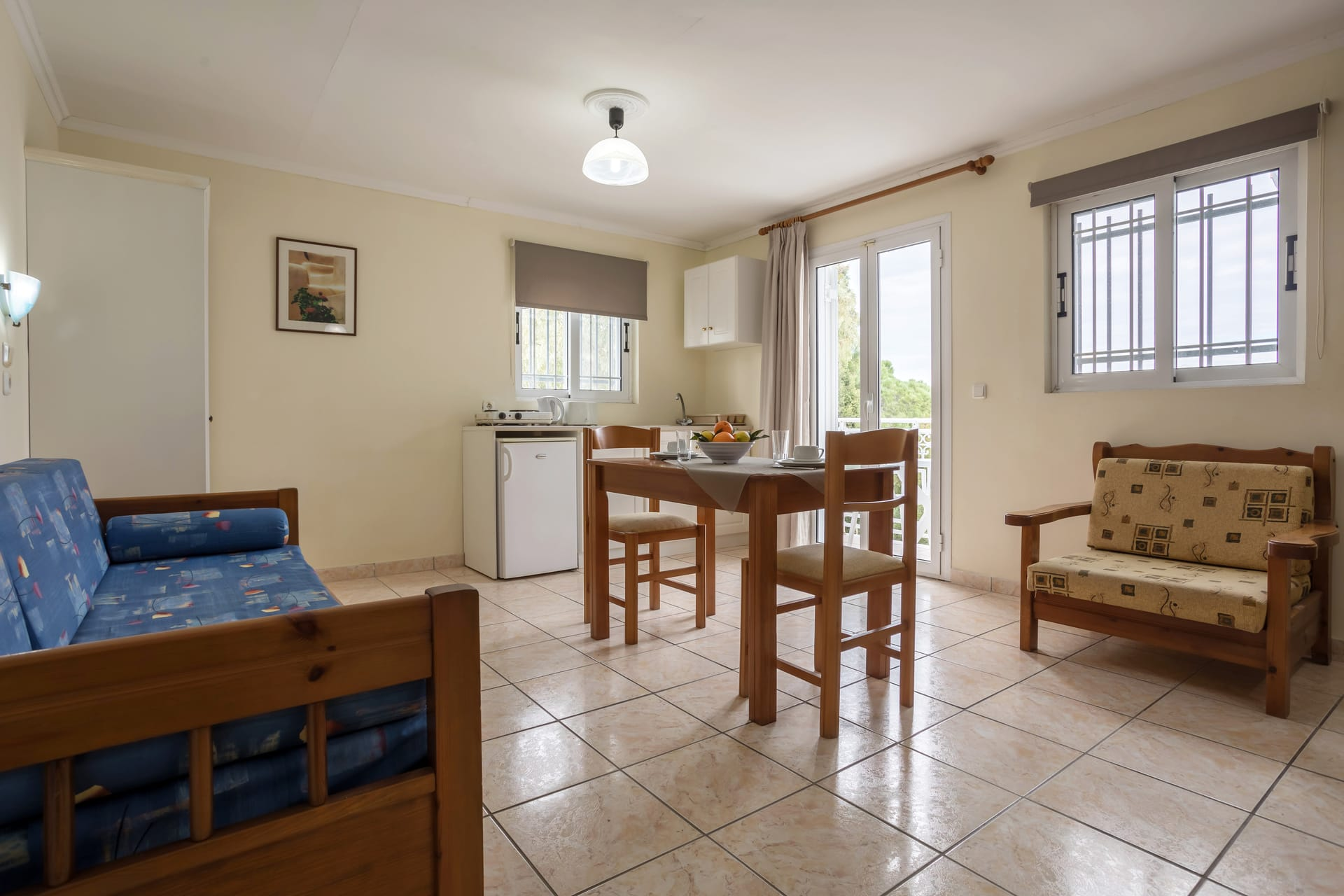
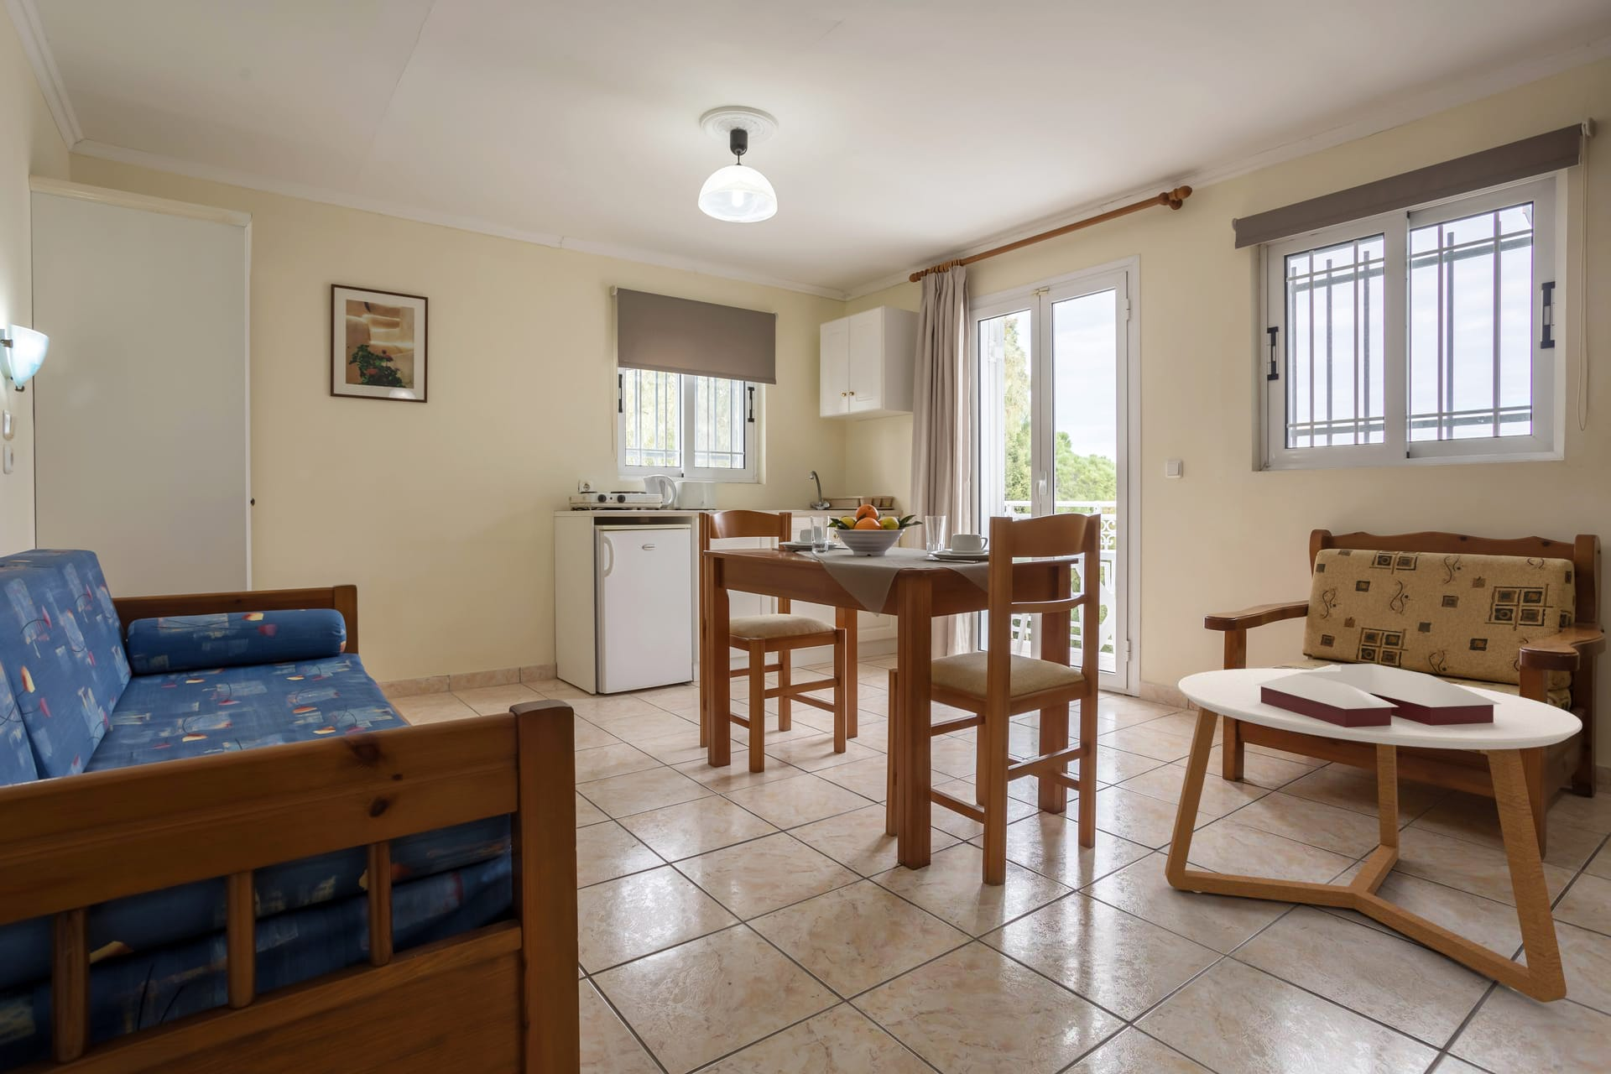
+ coffee table [1164,668,1583,1003]
+ books [1255,663,1500,728]
